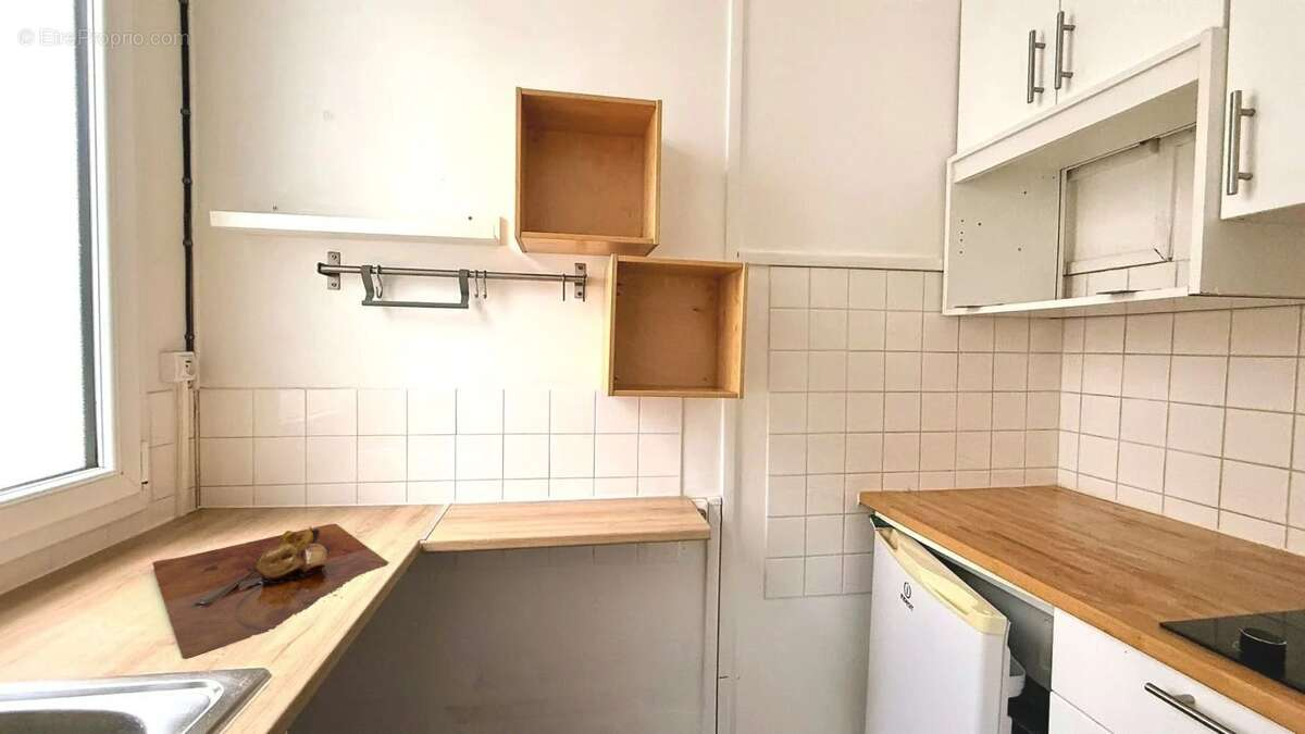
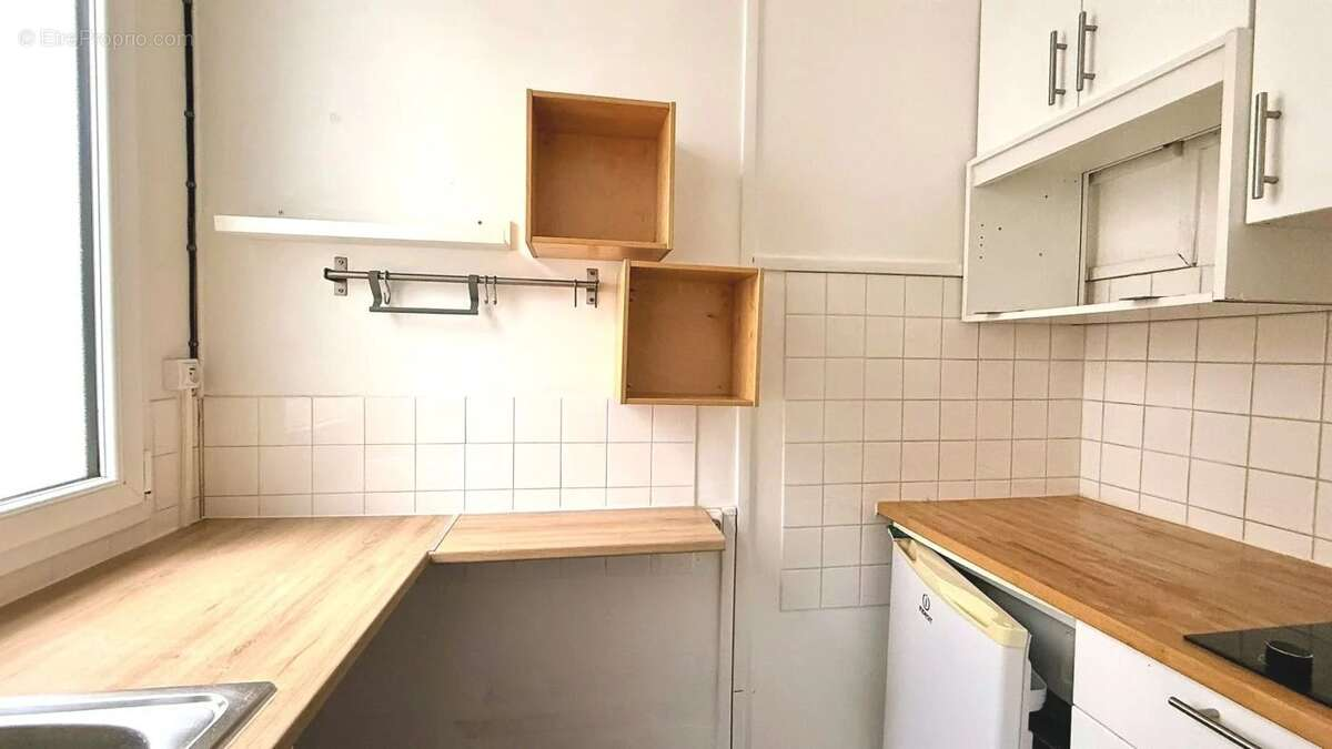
- cutting board [151,523,390,659]
